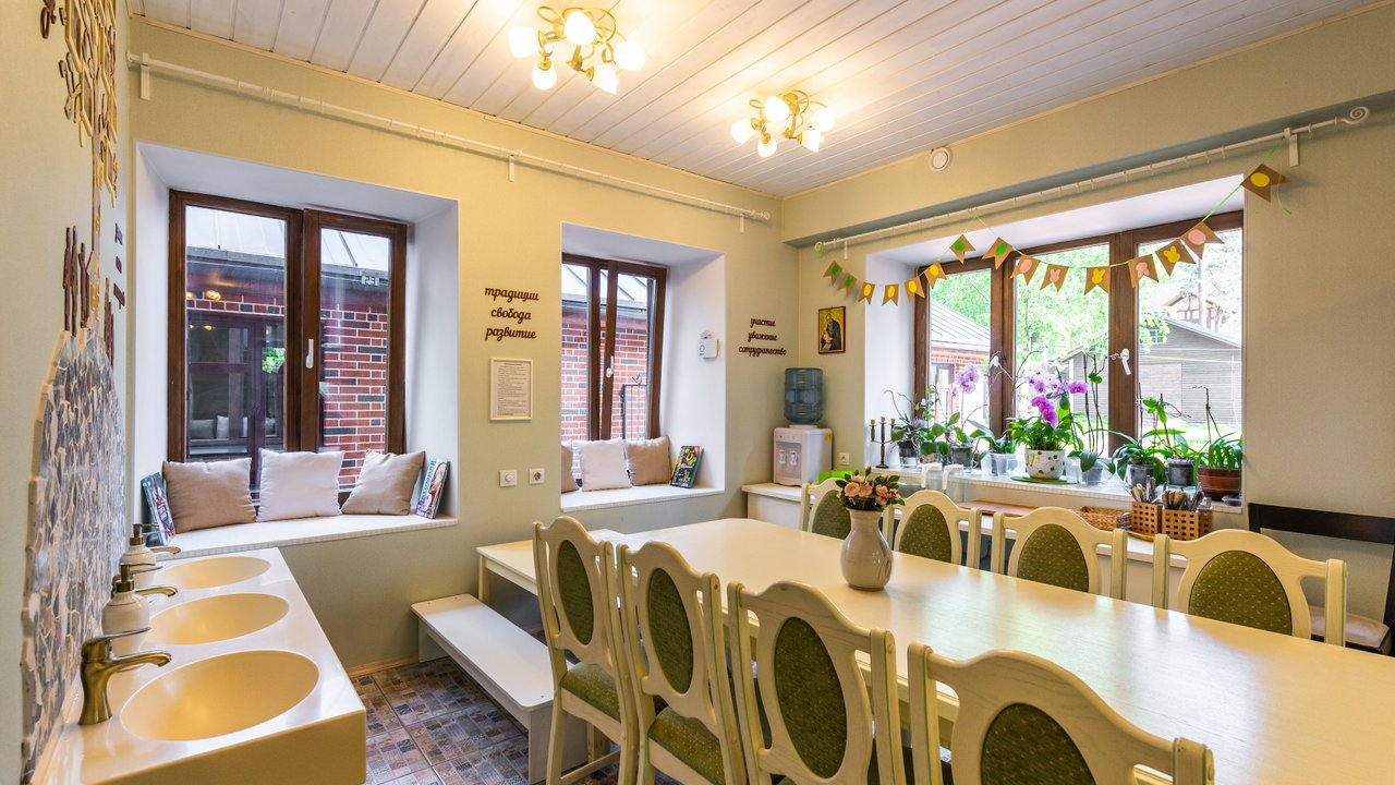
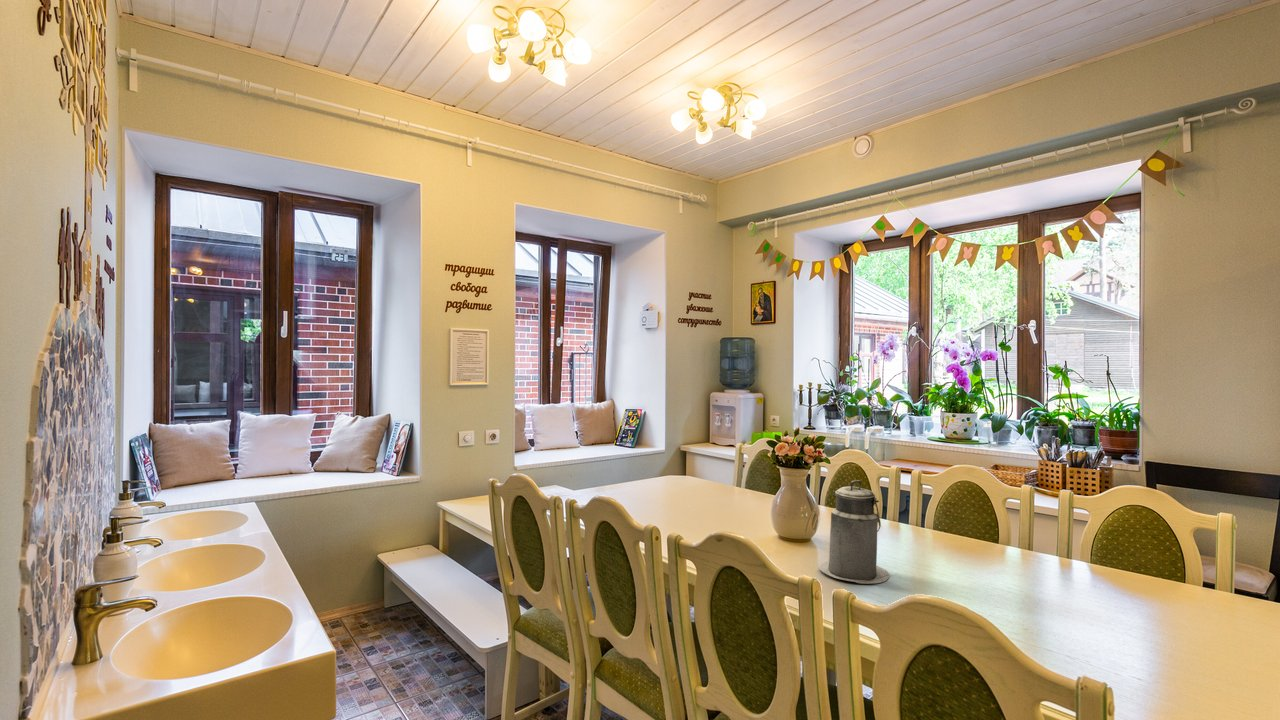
+ canister [818,479,890,585]
